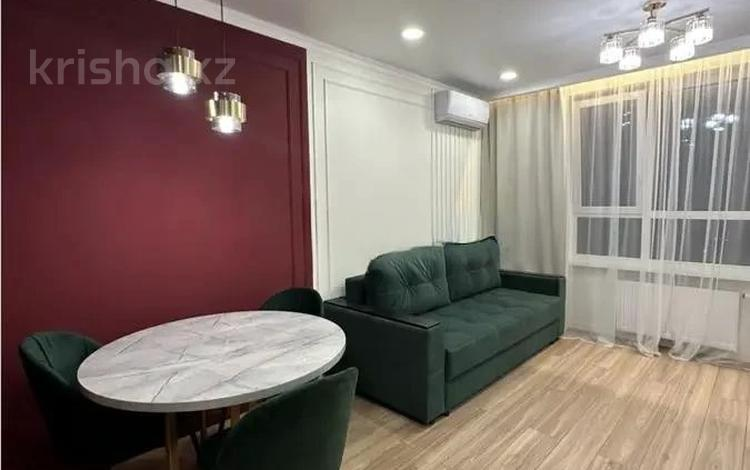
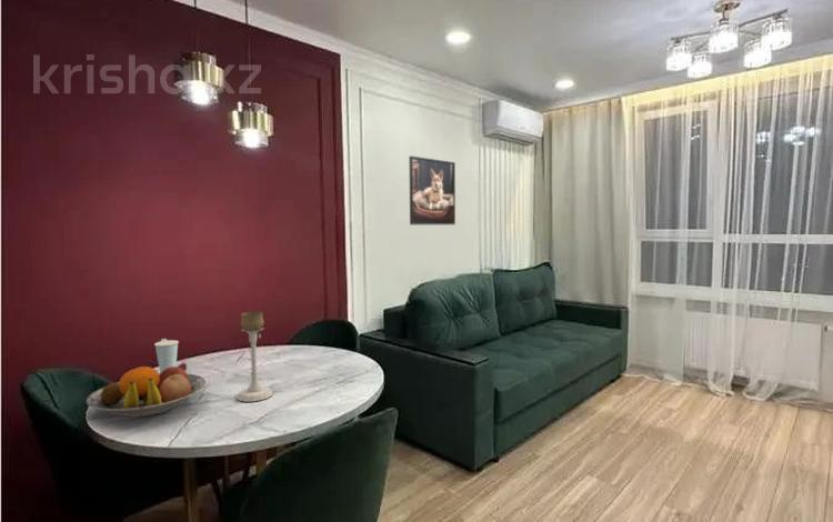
+ candle holder [235,310,274,403]
+ fruit bowl [86,361,208,418]
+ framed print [408,155,456,225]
+ cup [153,338,180,373]
